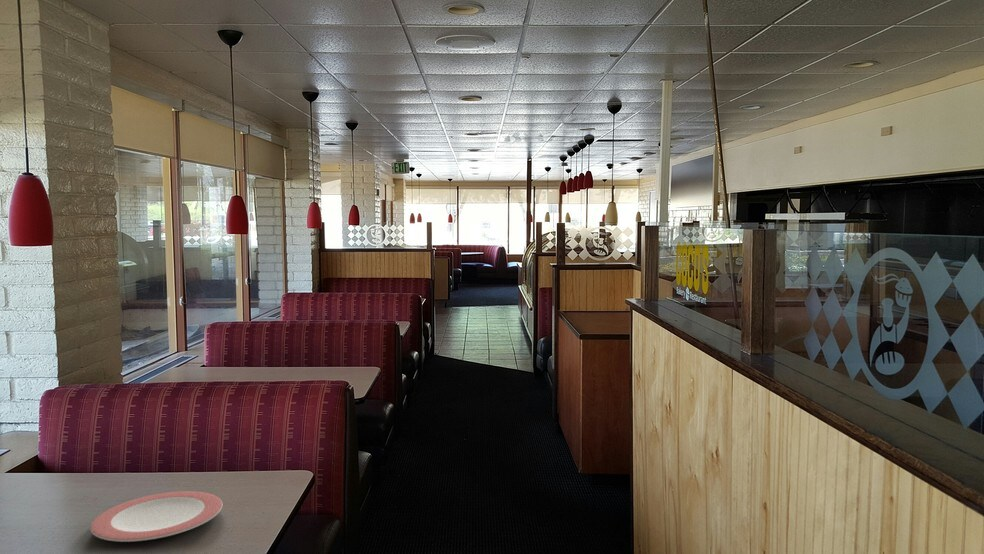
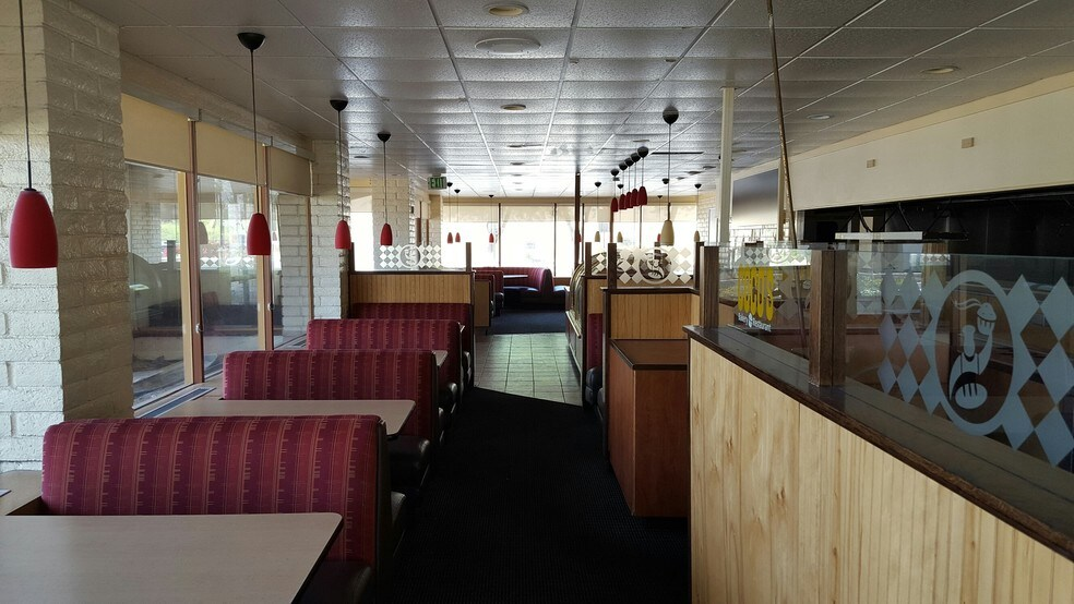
- plate [89,490,223,543]
